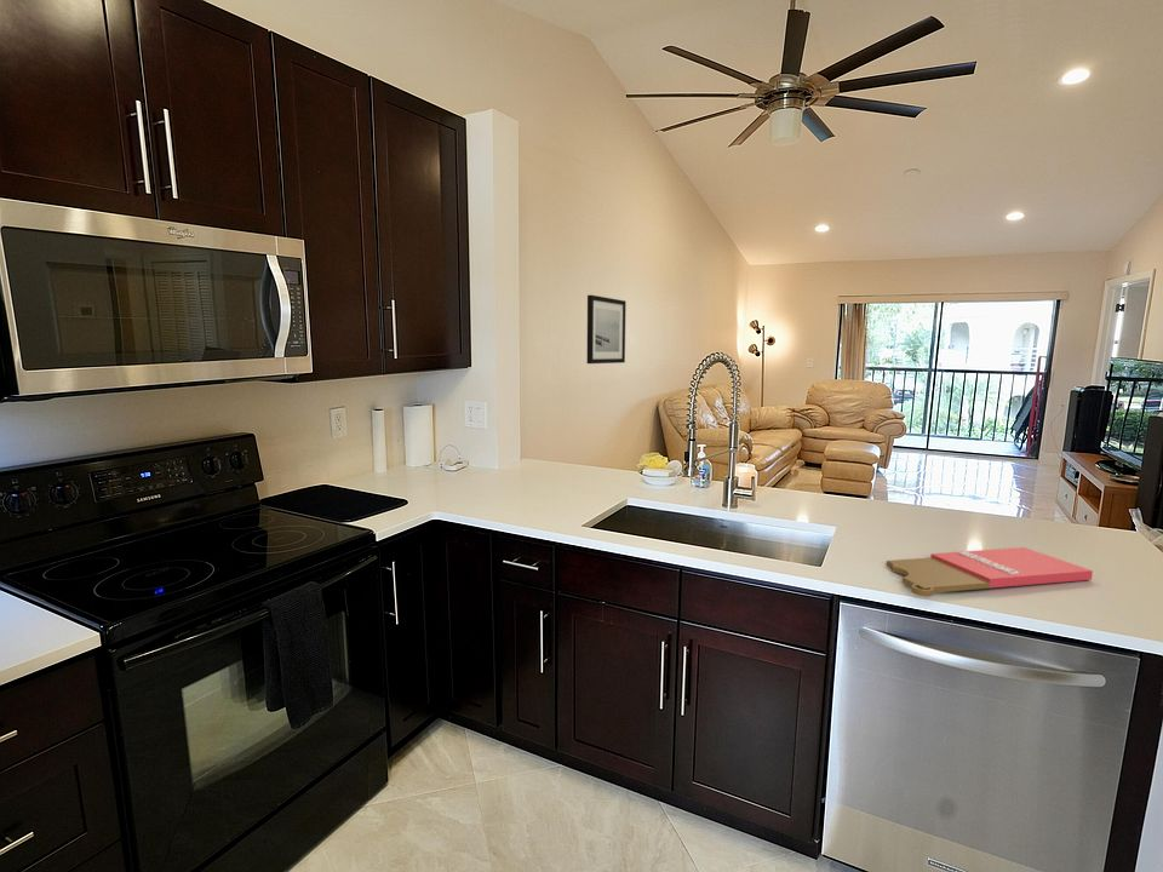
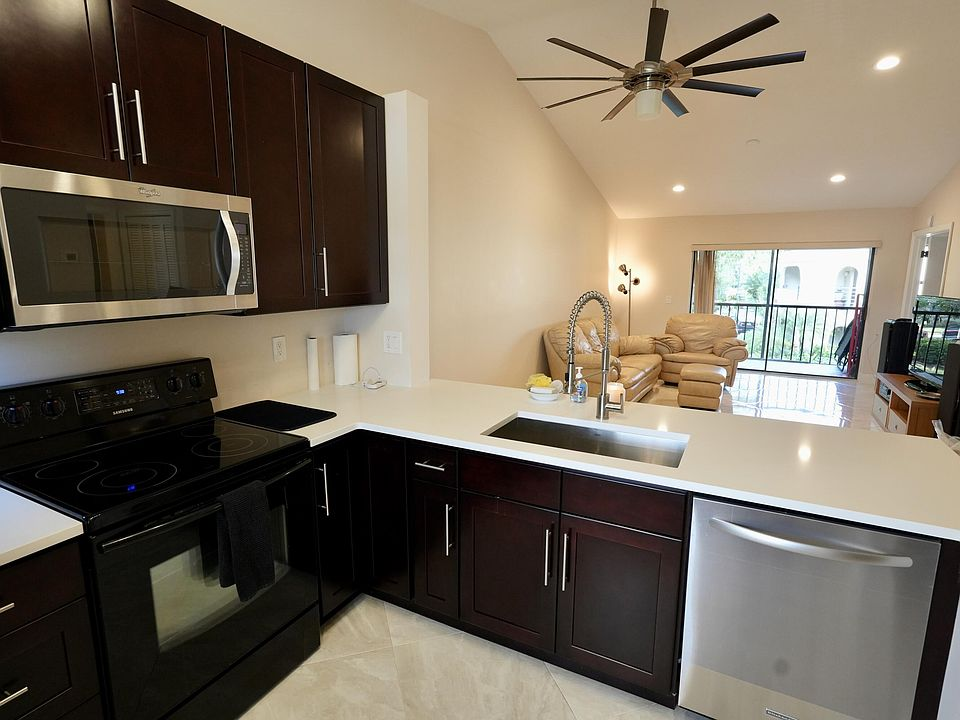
- wall art [586,294,628,365]
- cutting board [886,546,1094,597]
